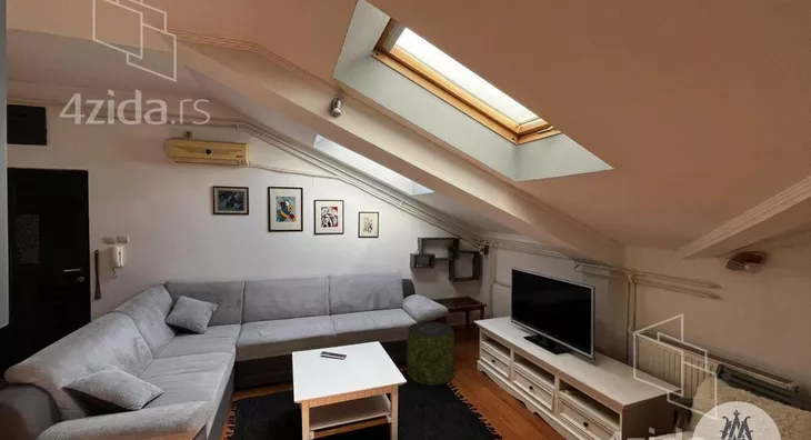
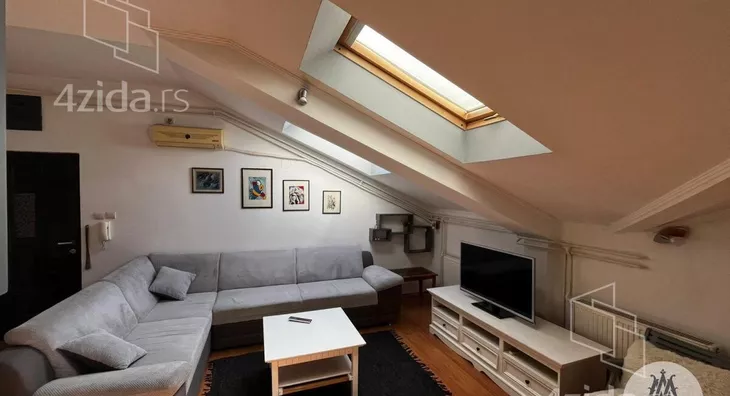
- pouf [406,321,455,387]
